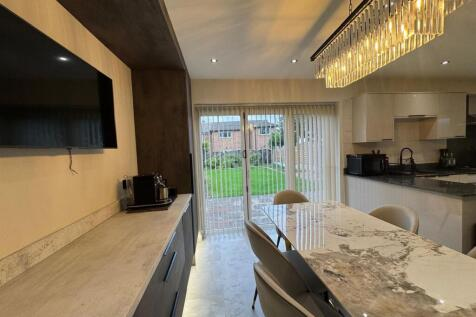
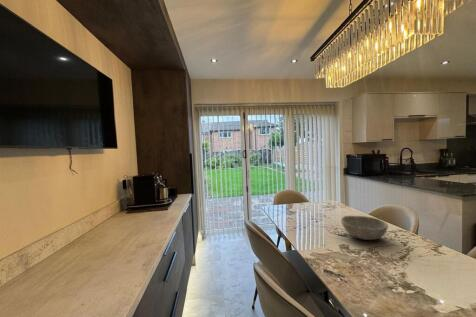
+ bowl [340,215,389,241]
